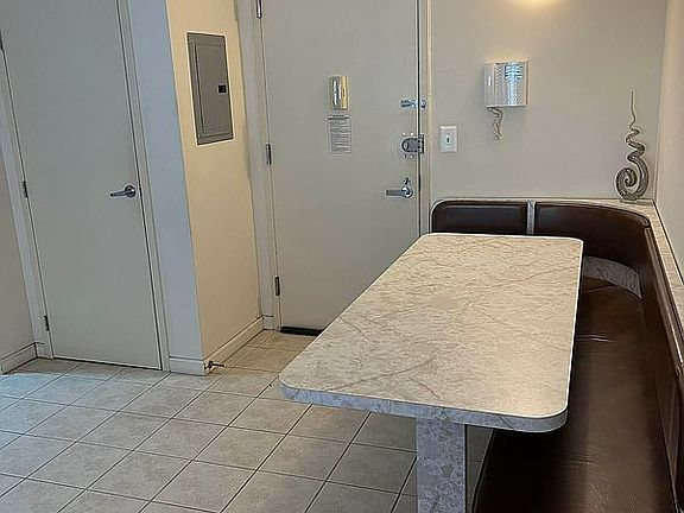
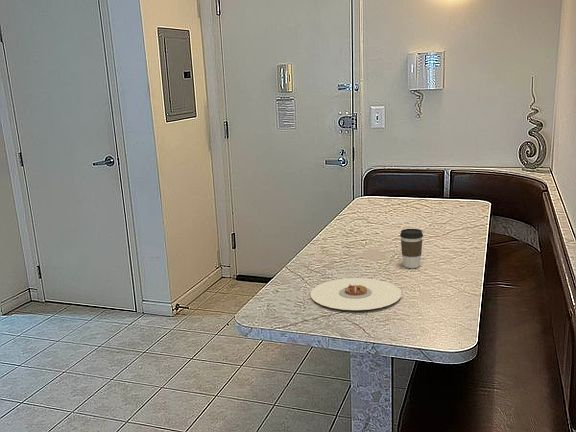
+ plate [309,277,402,311]
+ coffee cup [399,228,424,269]
